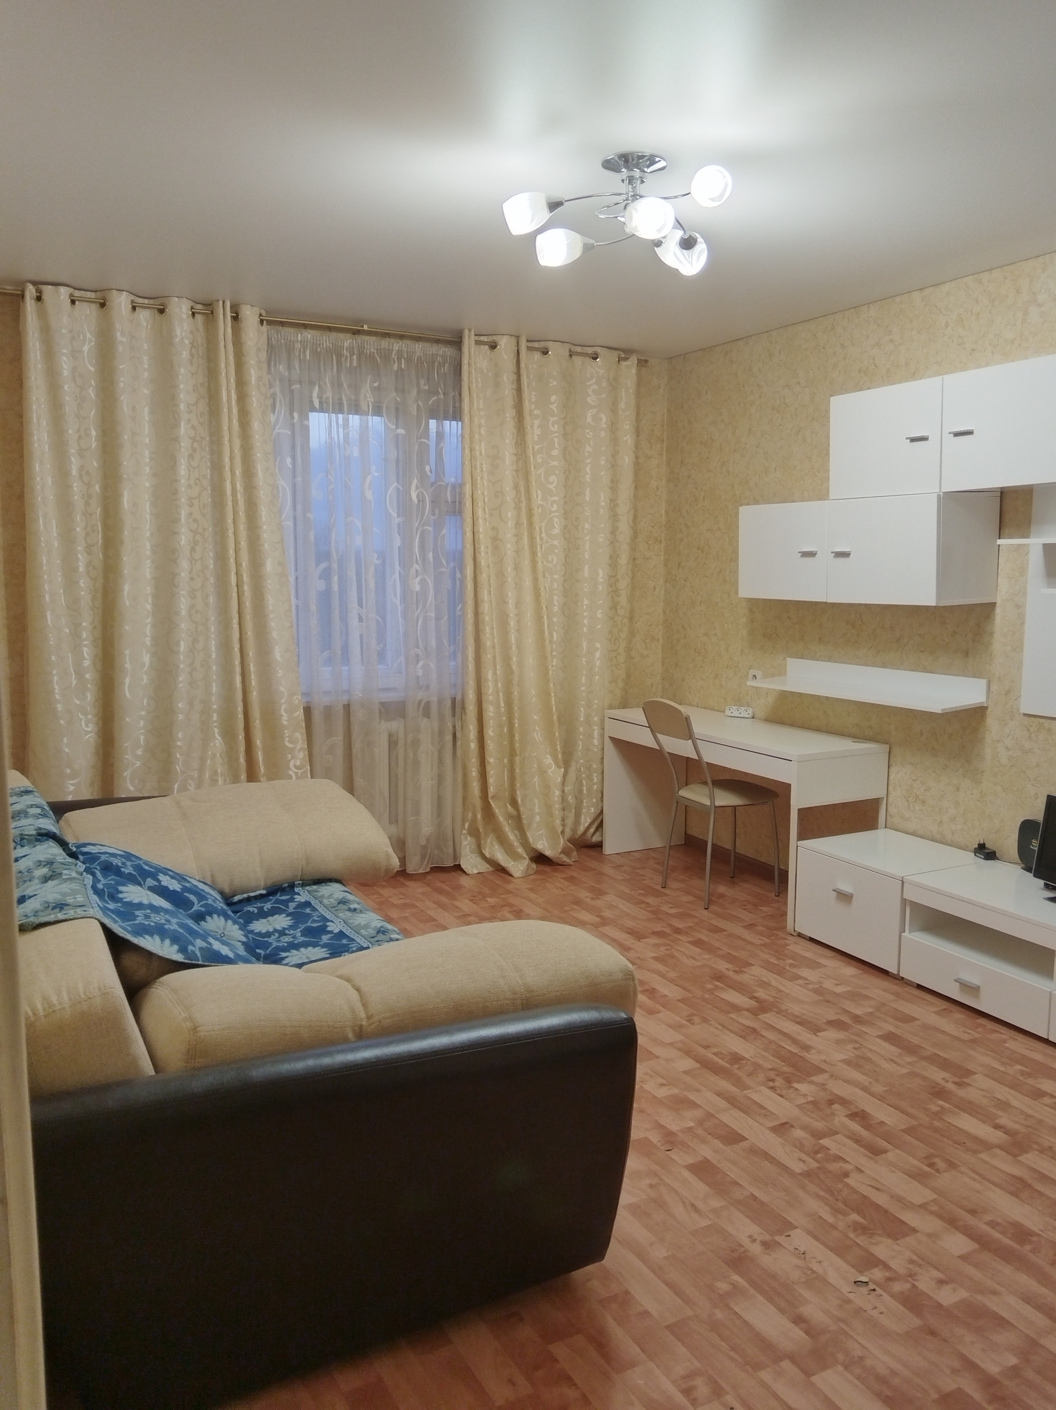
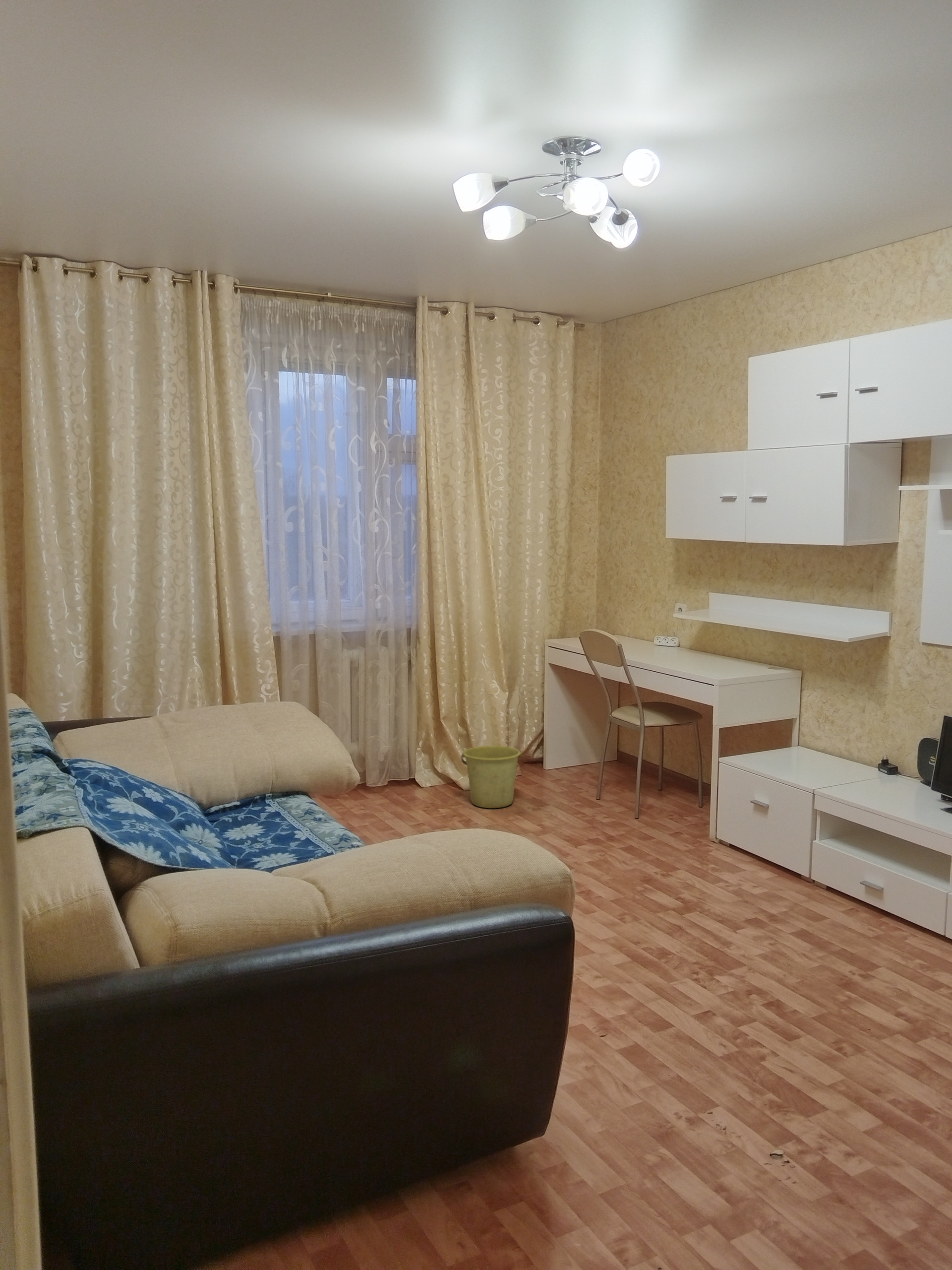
+ bucket [461,745,523,809]
